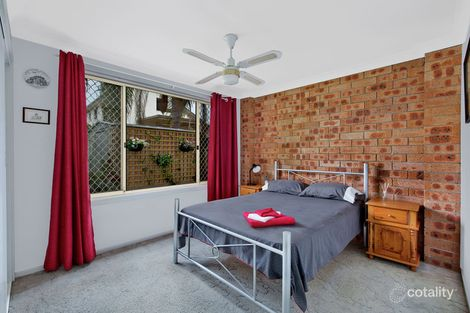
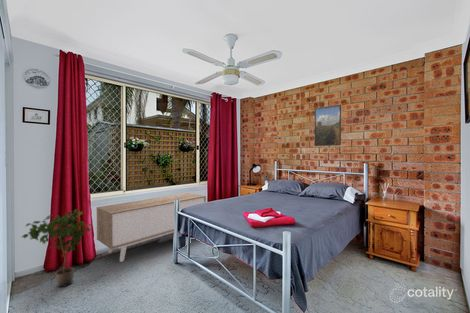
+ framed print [314,104,342,147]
+ potted plant [20,208,94,288]
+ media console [96,192,207,263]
